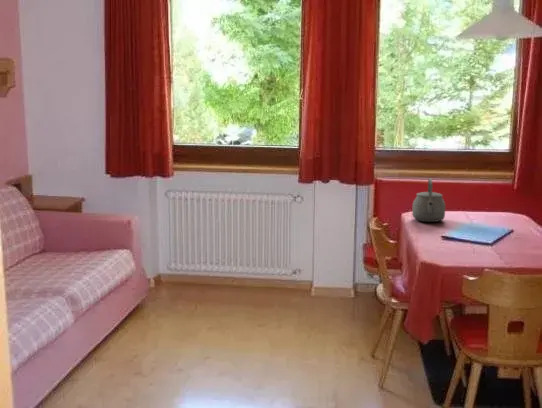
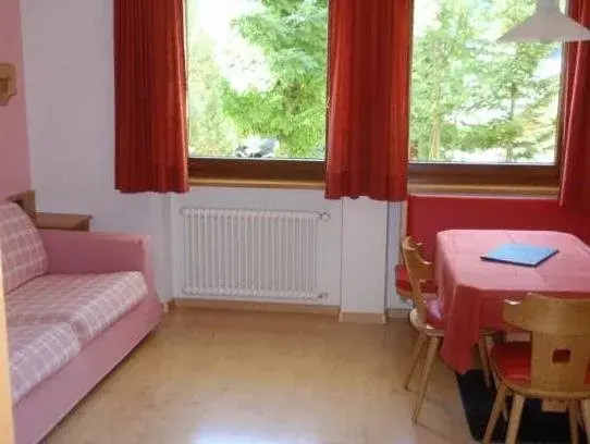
- tea kettle [411,177,446,223]
